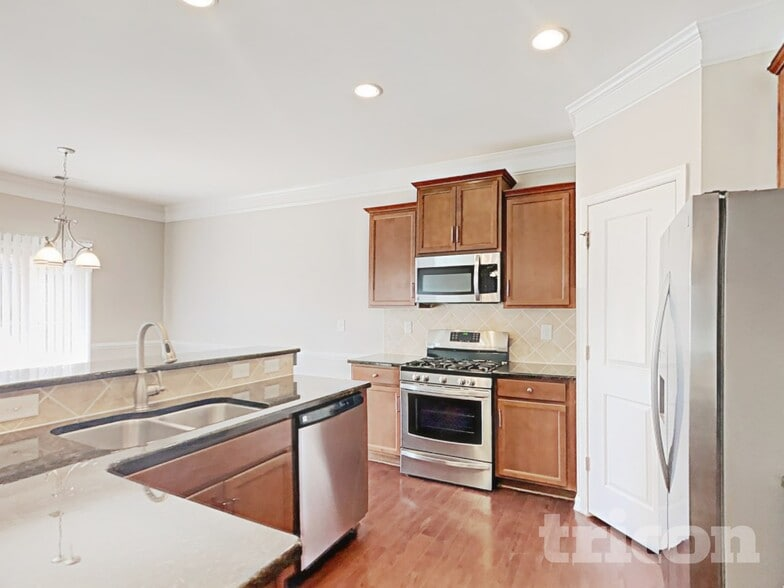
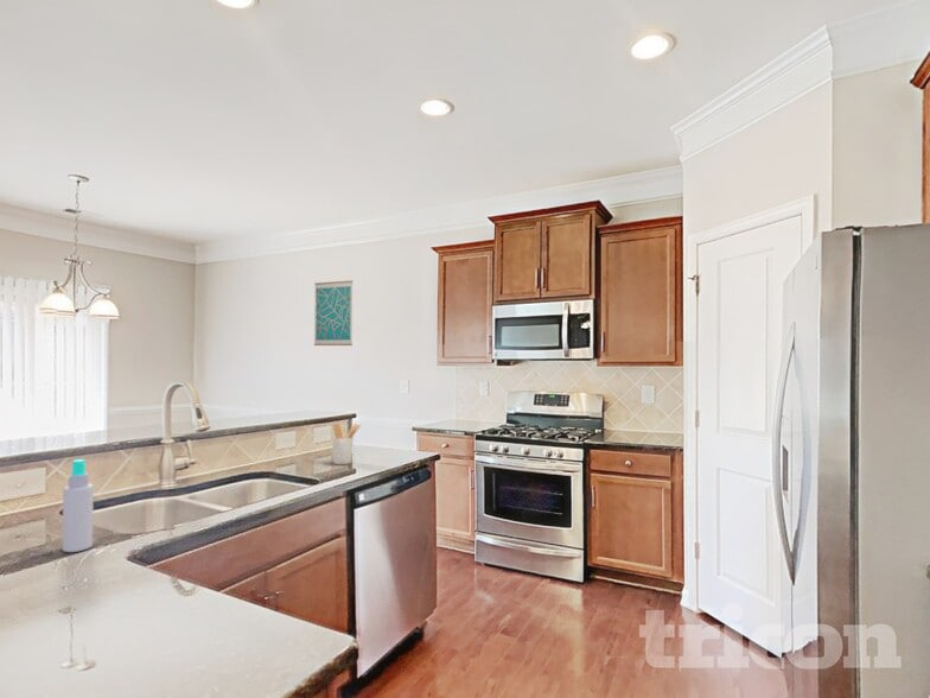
+ wall art [313,279,353,347]
+ utensil holder [331,421,362,465]
+ spray bottle [62,458,95,553]
